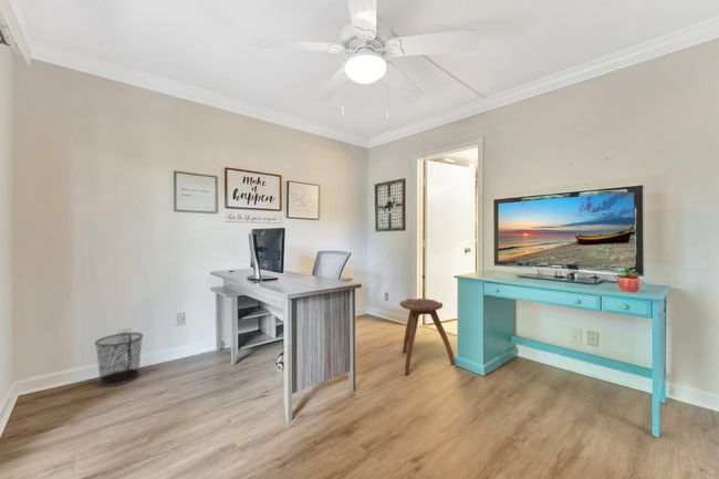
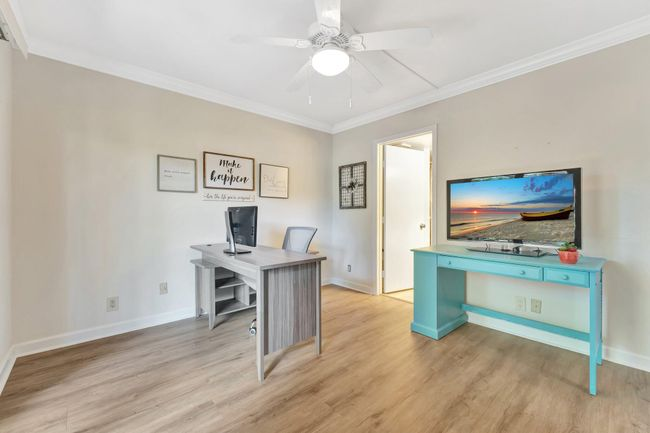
- waste bin [94,332,145,387]
- stool [399,298,456,376]
